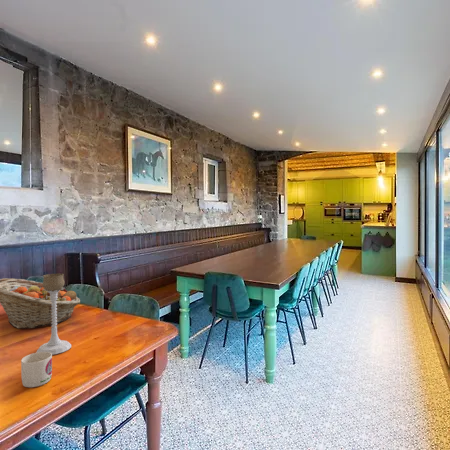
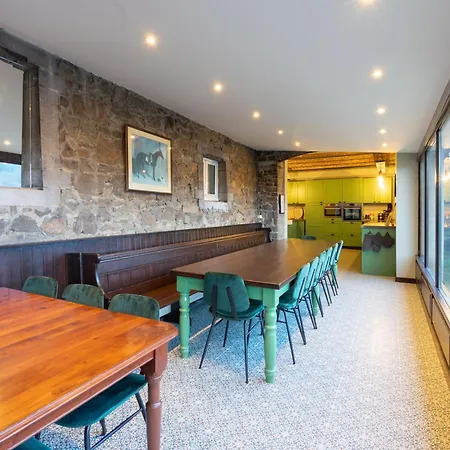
- mug [20,352,53,388]
- candle holder [36,272,72,356]
- fruit basket [0,277,81,330]
